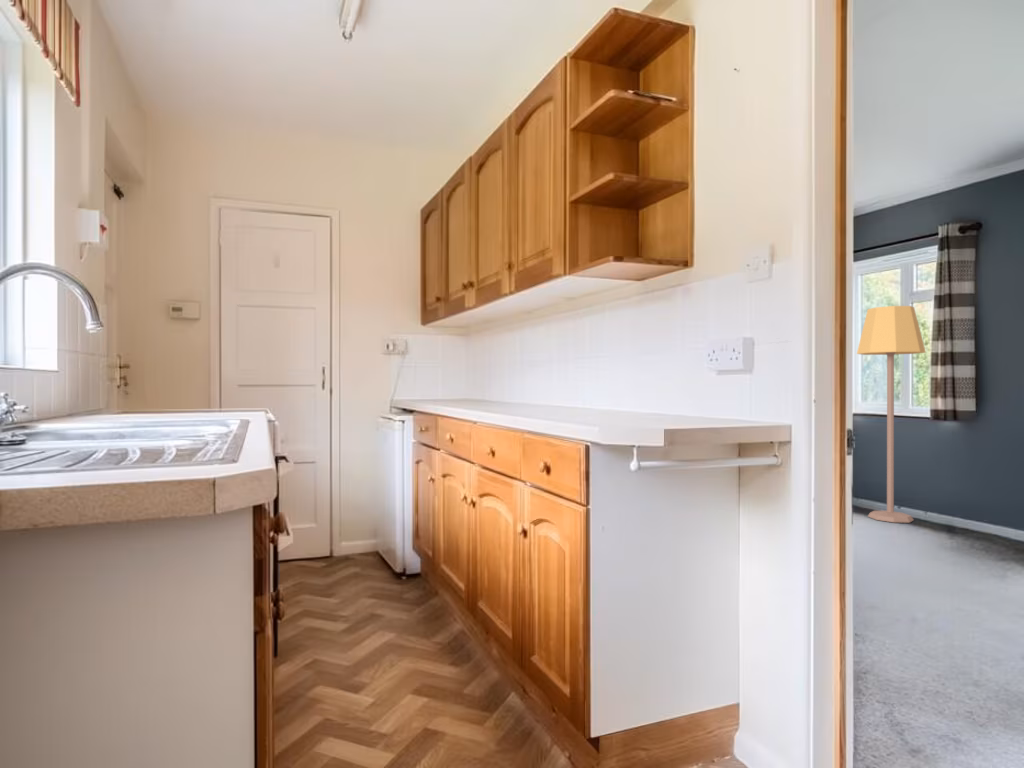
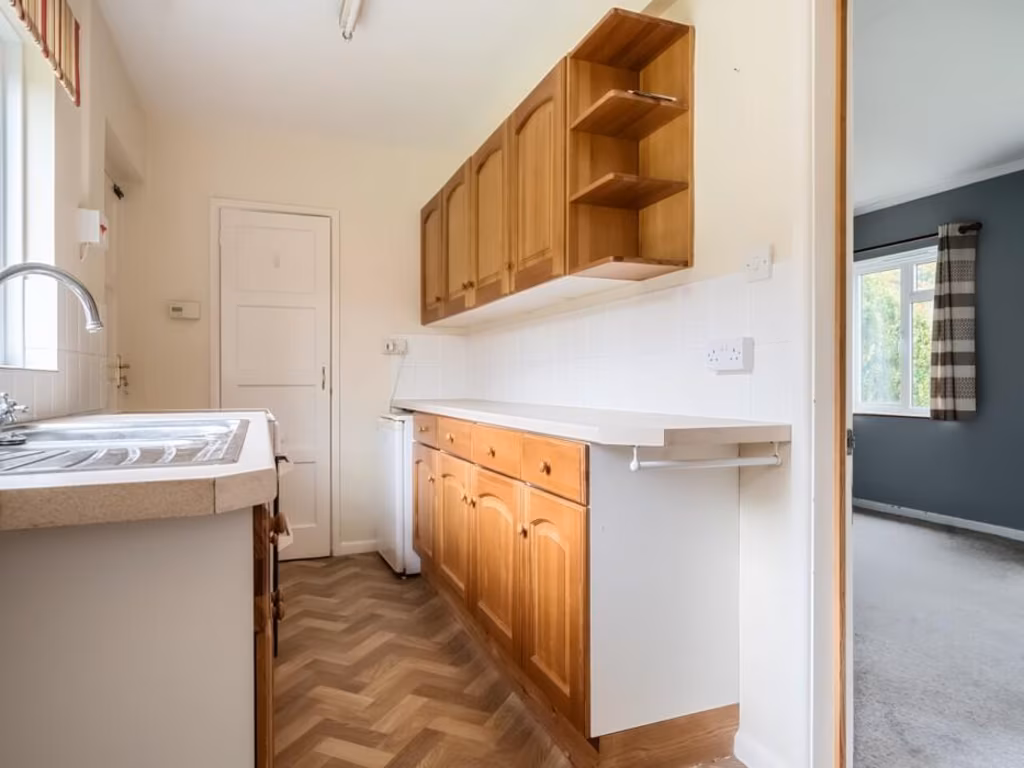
- lamp [856,305,927,524]
